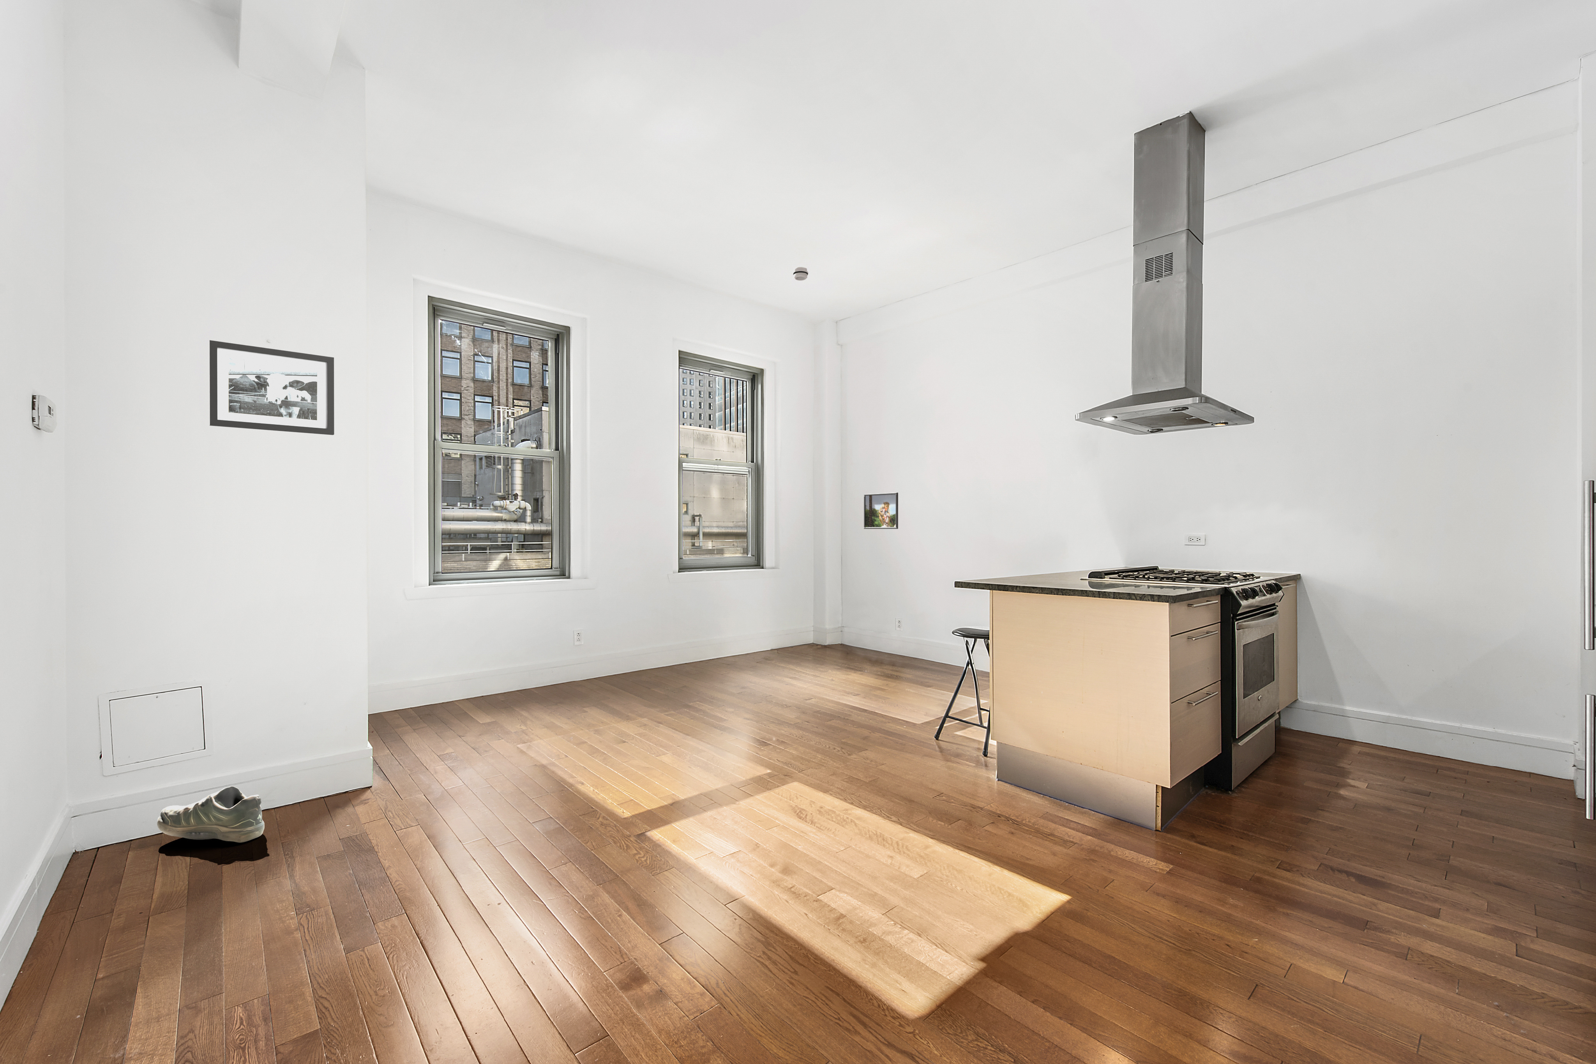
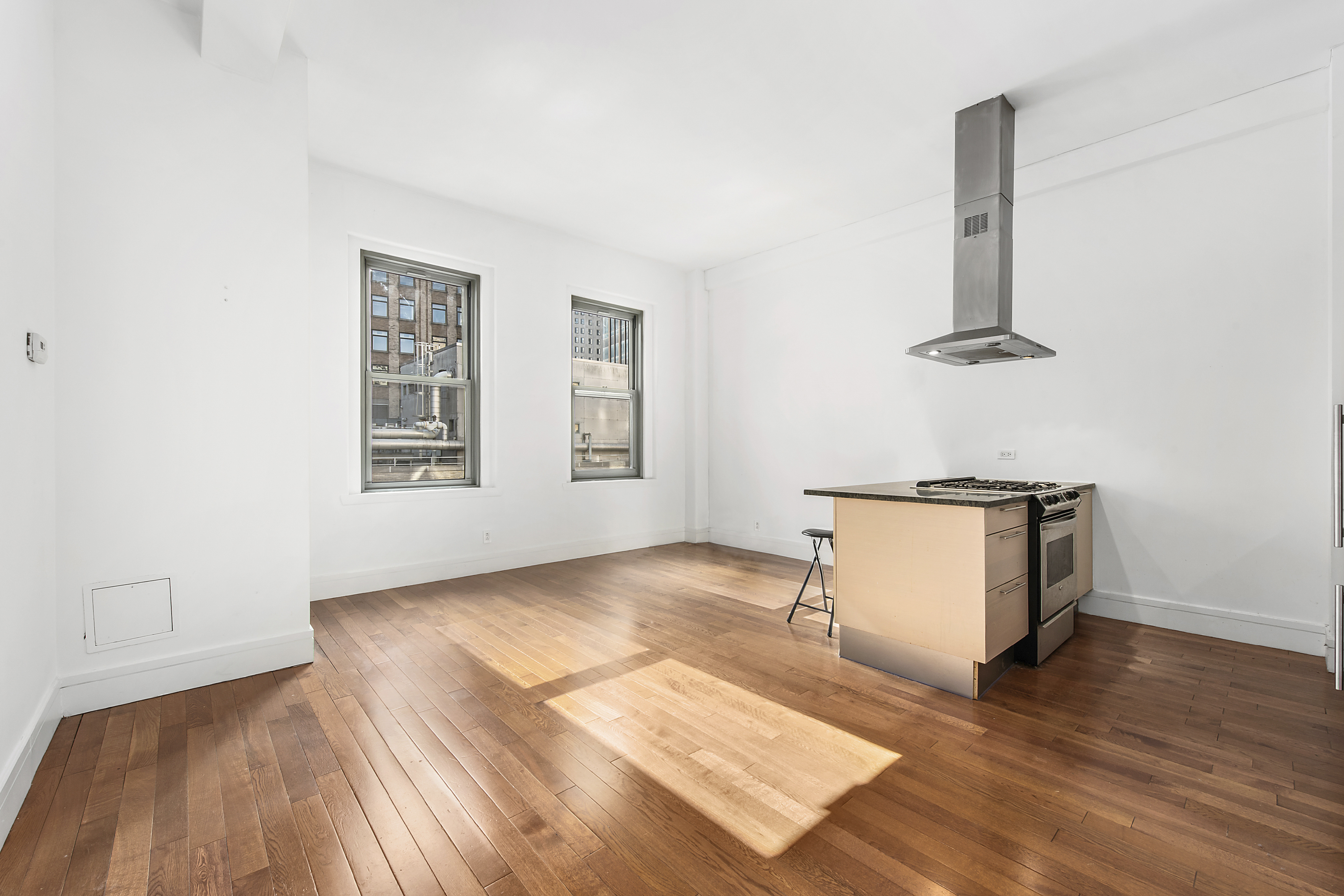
- shoe [157,786,265,843]
- smoke detector [792,266,809,281]
- picture frame [209,340,335,435]
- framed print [863,492,899,530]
